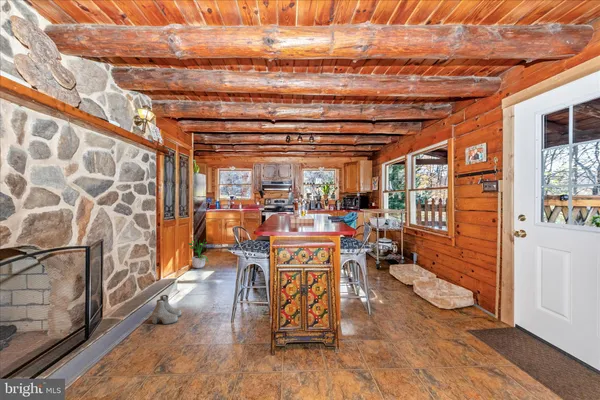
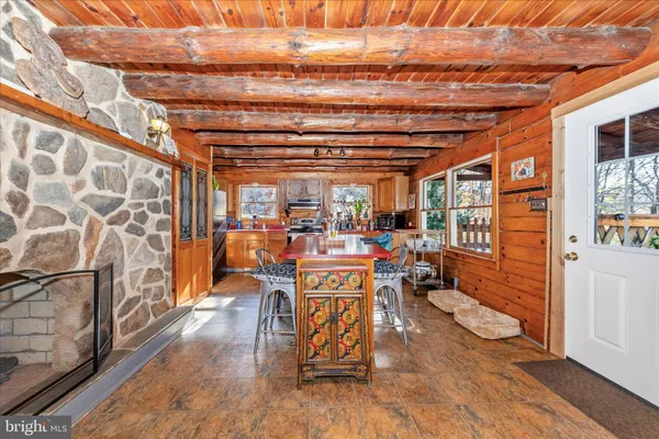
- potted plant [187,236,210,269]
- boots [151,294,182,325]
